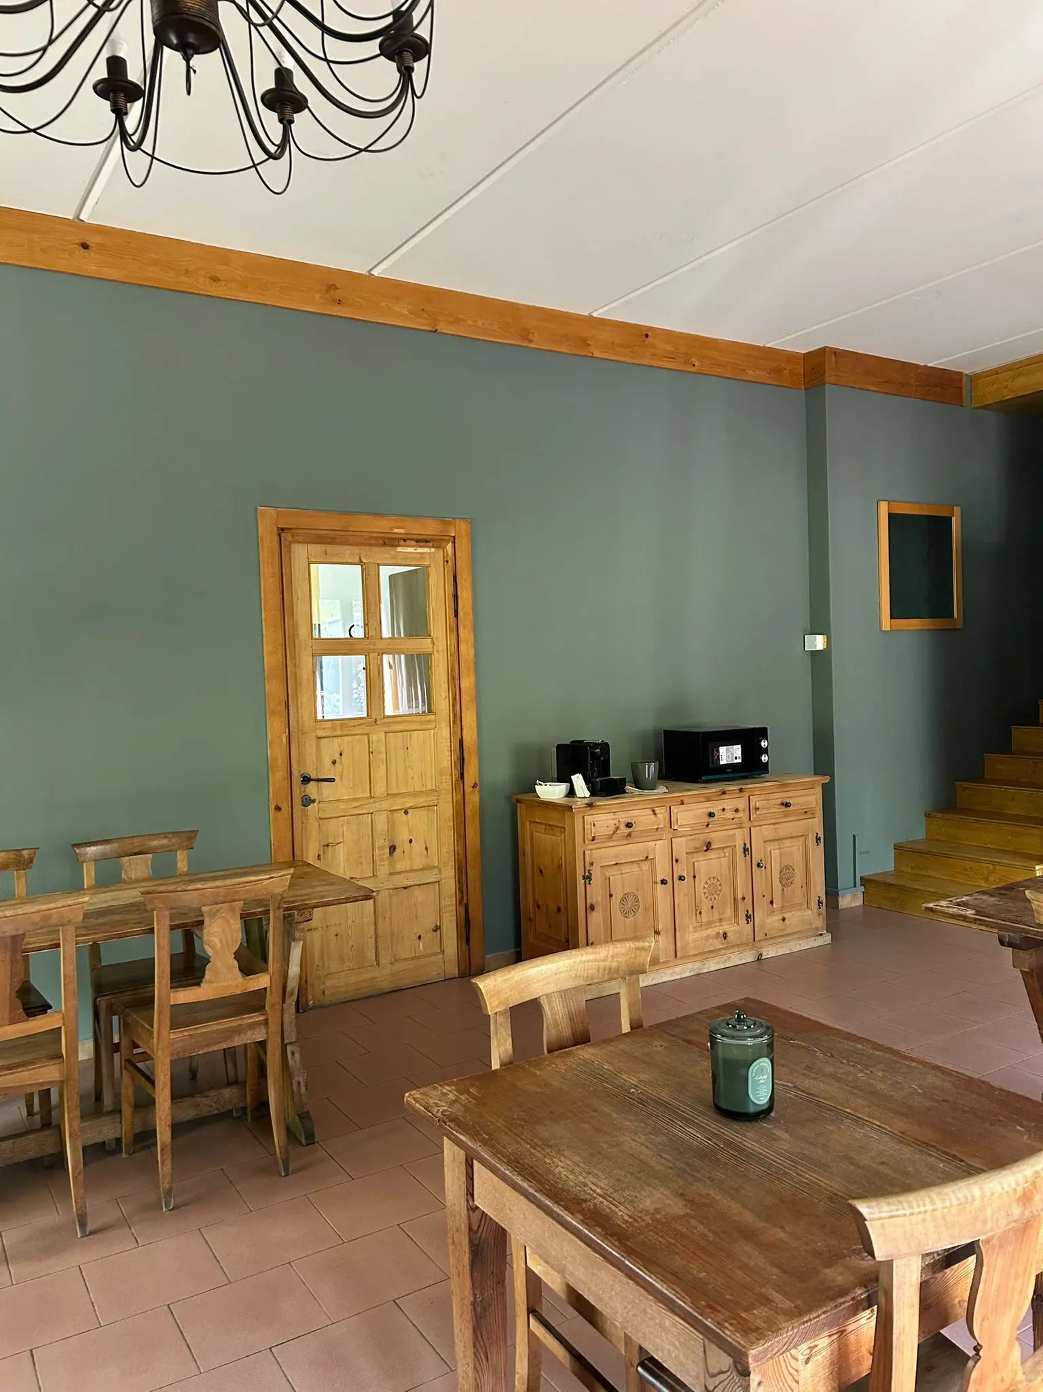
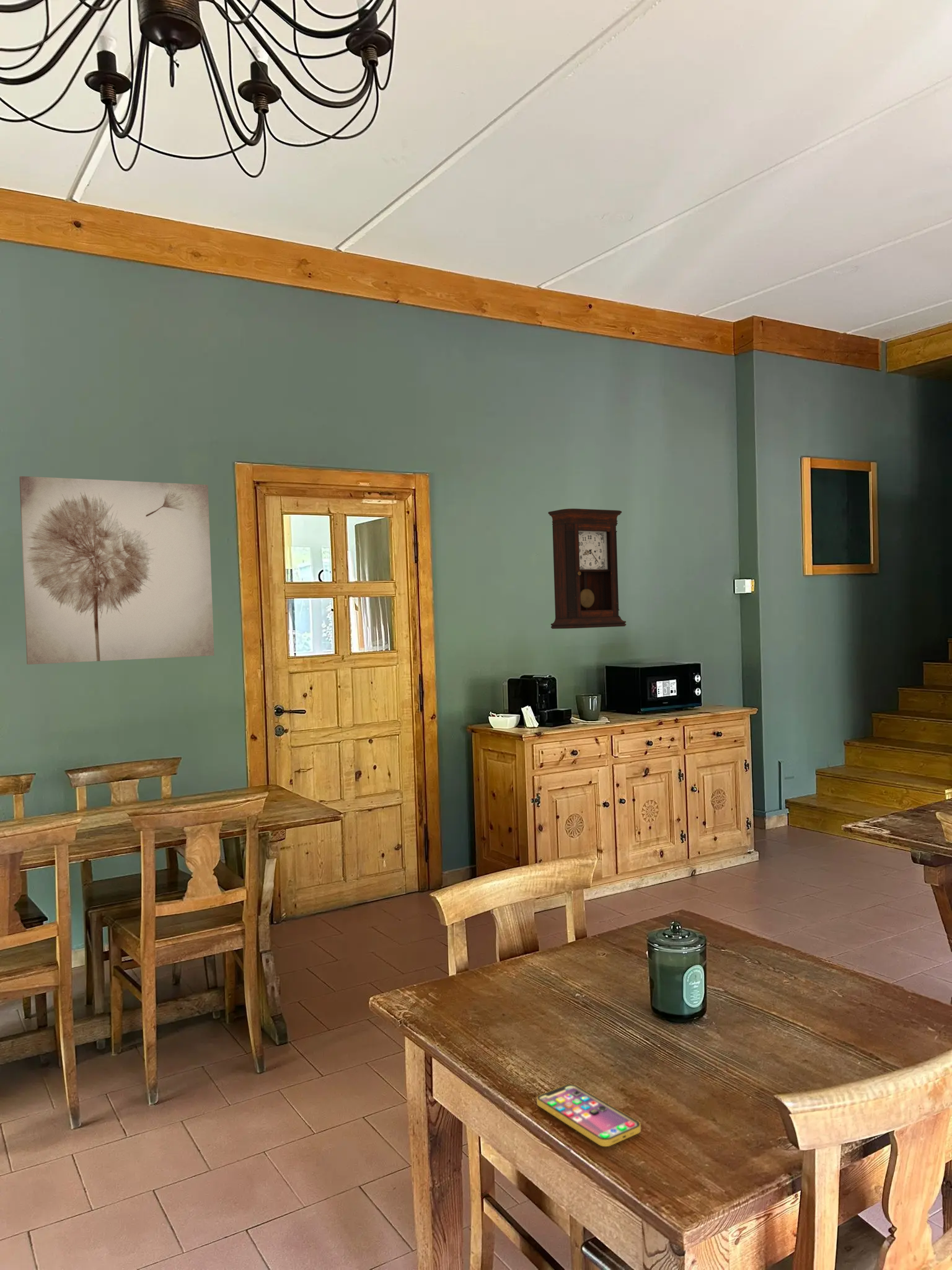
+ pendulum clock [547,508,627,629]
+ smartphone [536,1083,641,1147]
+ wall art [19,476,215,665]
